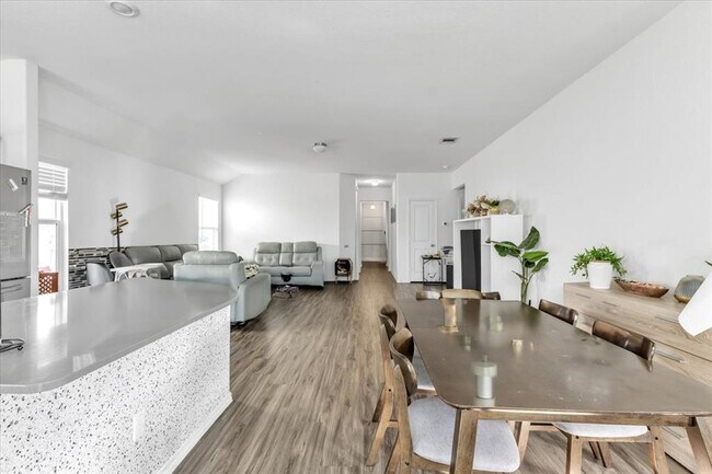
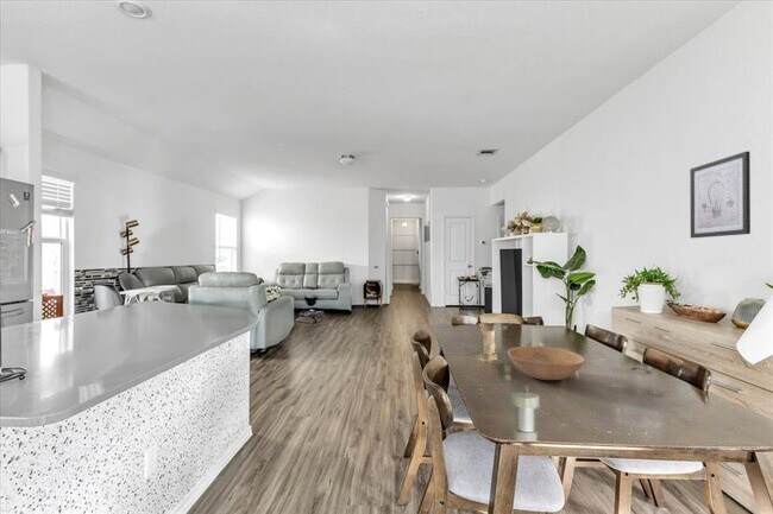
+ bowl [507,344,586,381]
+ wall art [689,150,752,239]
